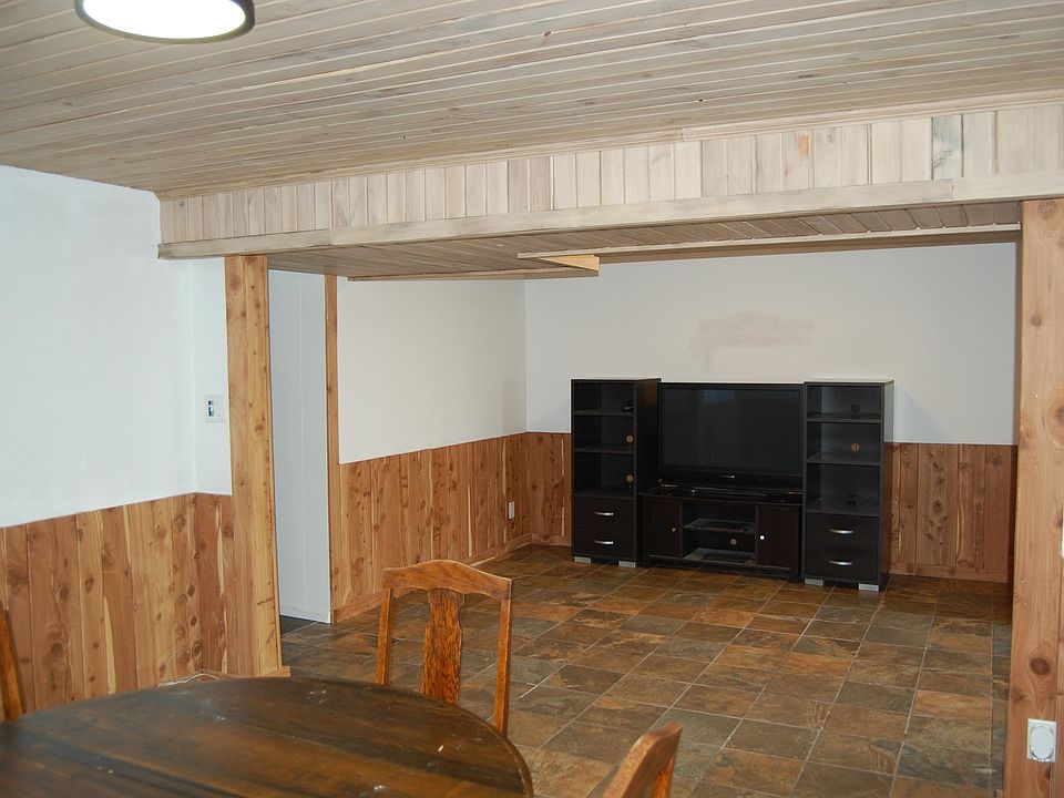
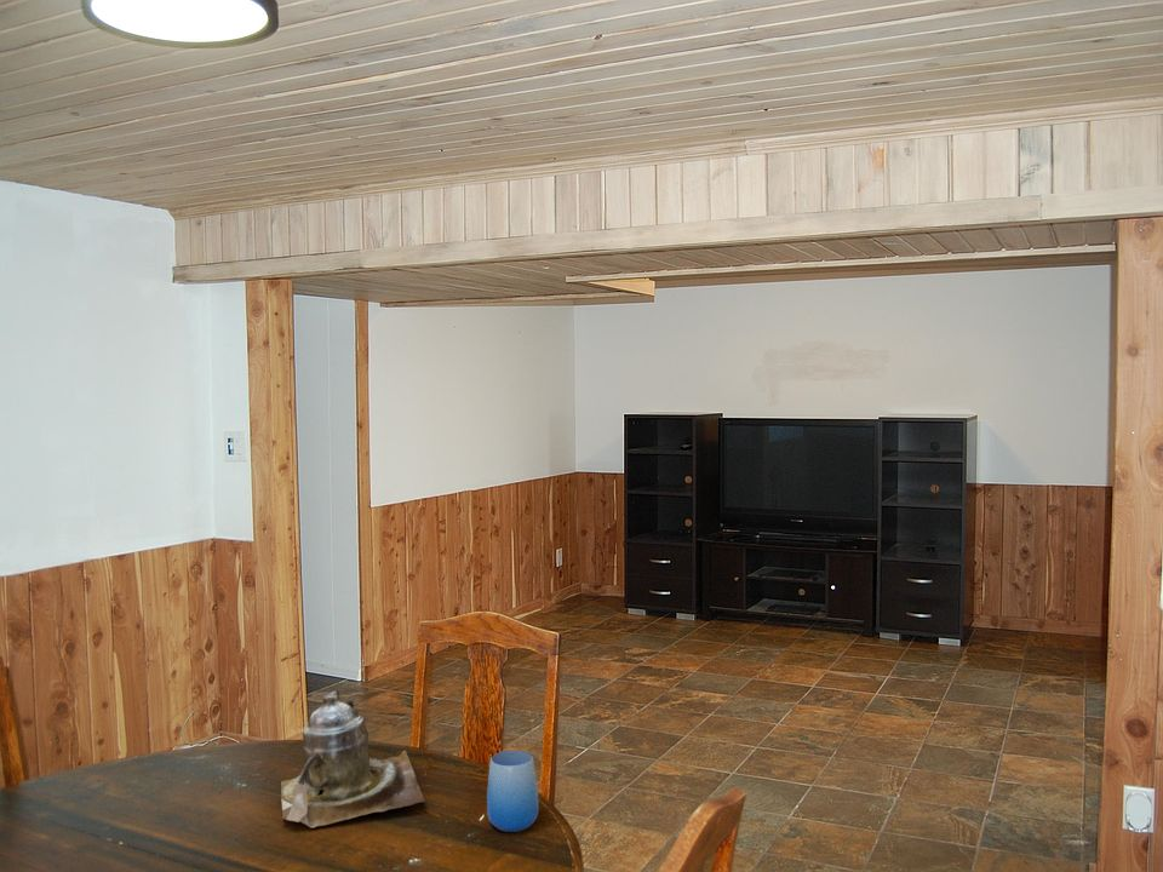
+ cup [486,750,540,833]
+ teapot [280,689,426,828]
